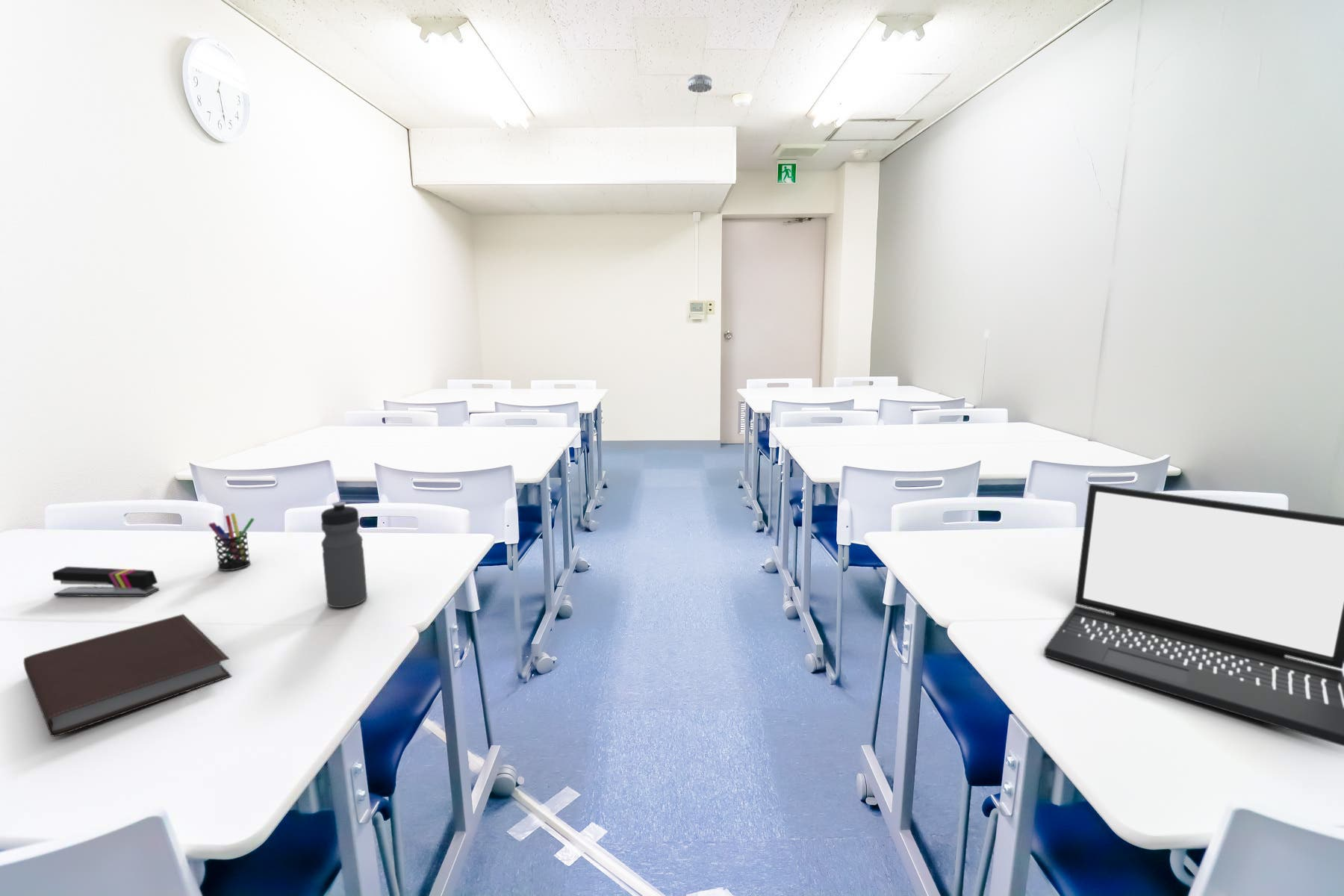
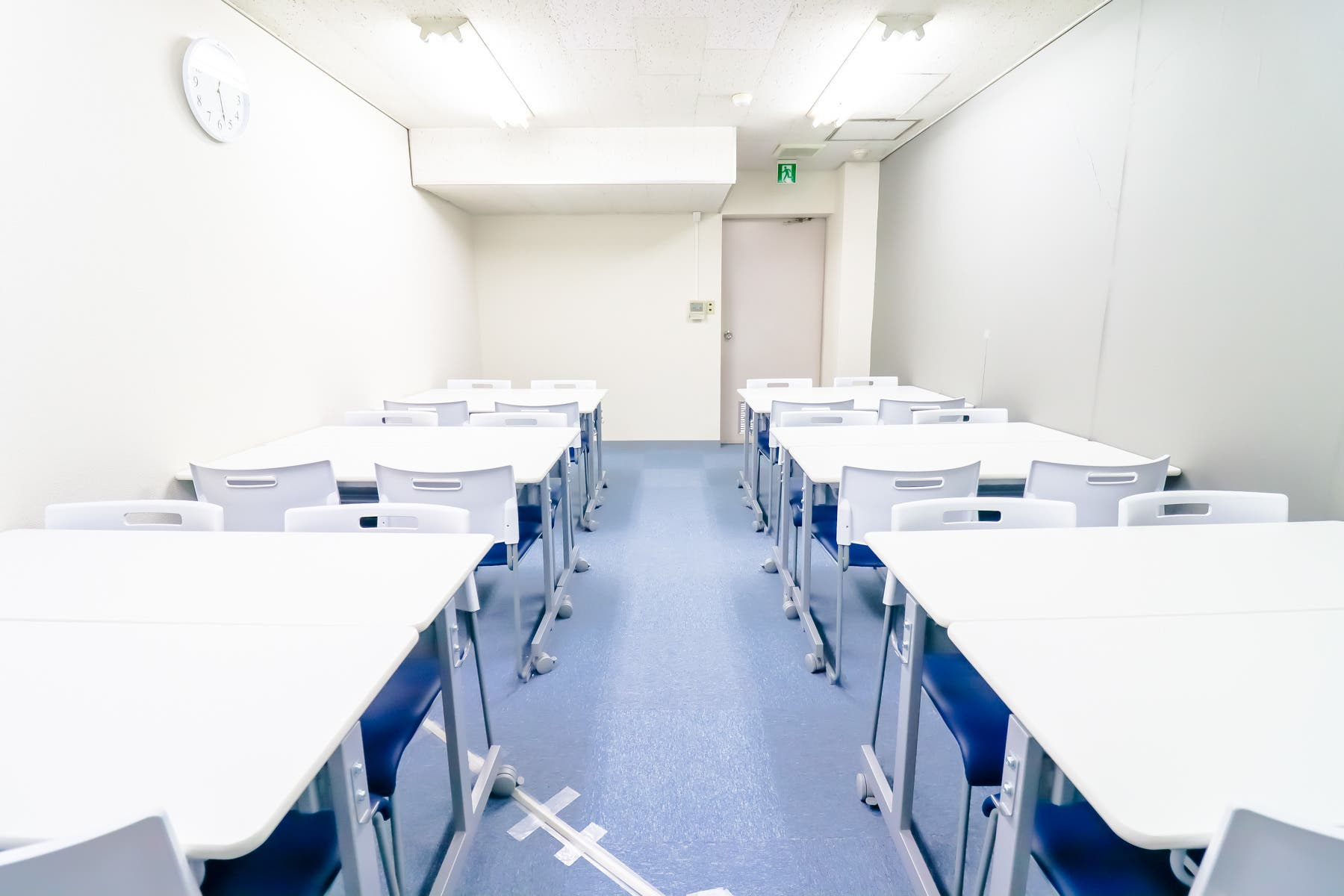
- water bottle [320,501,368,609]
- smoke detector [688,74,712,93]
- laptop [1043,483,1344,747]
- pen holder [208,512,255,571]
- notebook [22,613,232,738]
- stapler [52,566,160,597]
